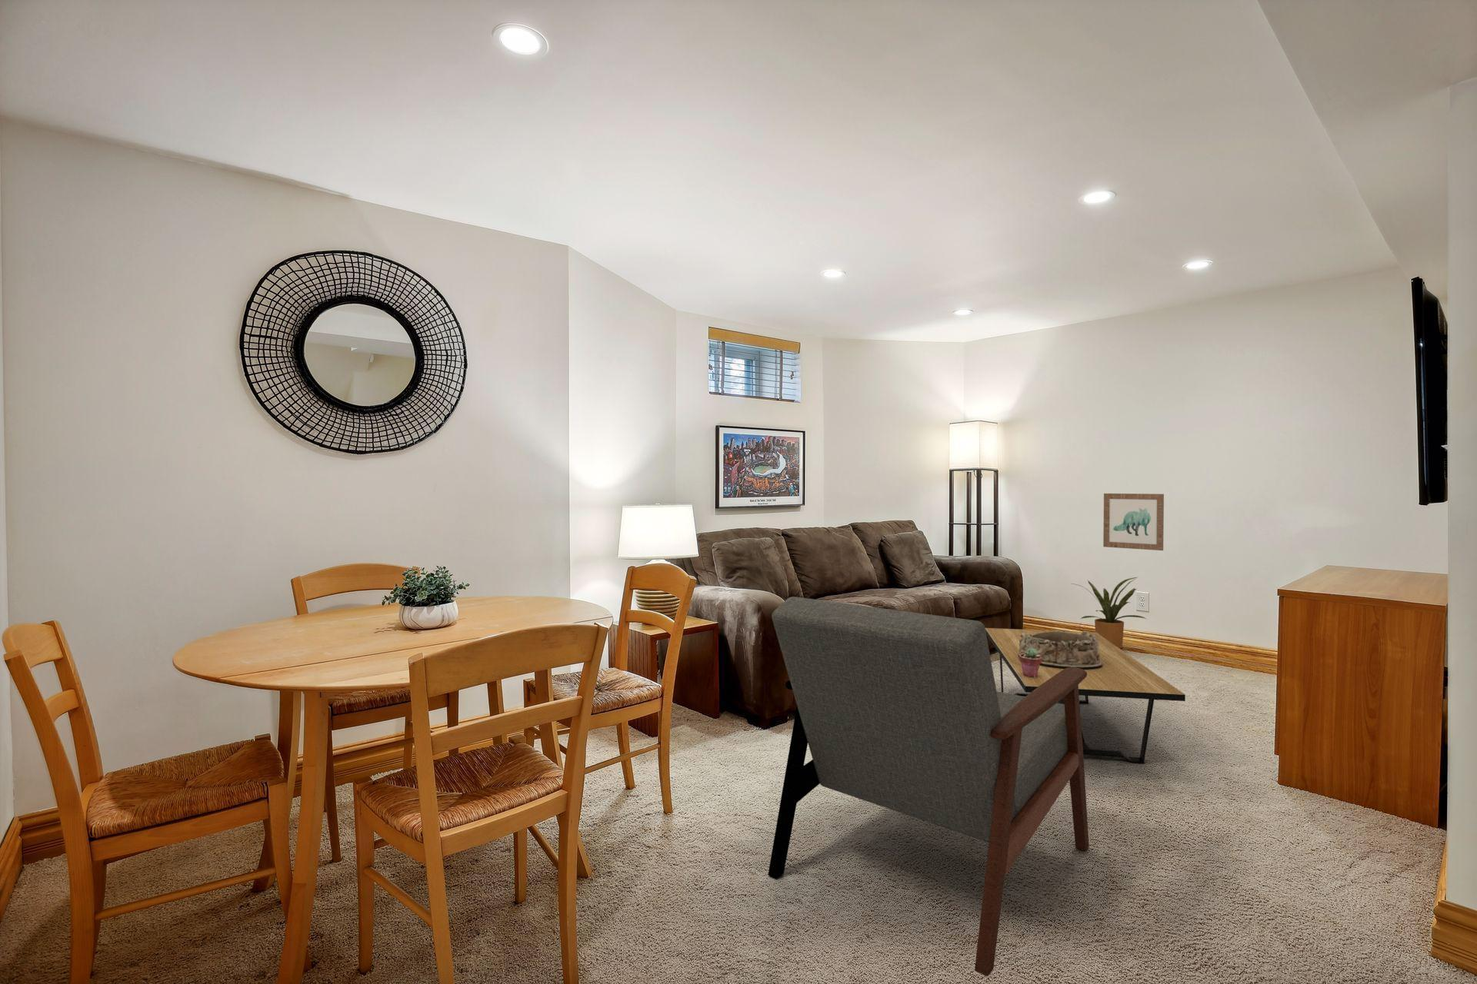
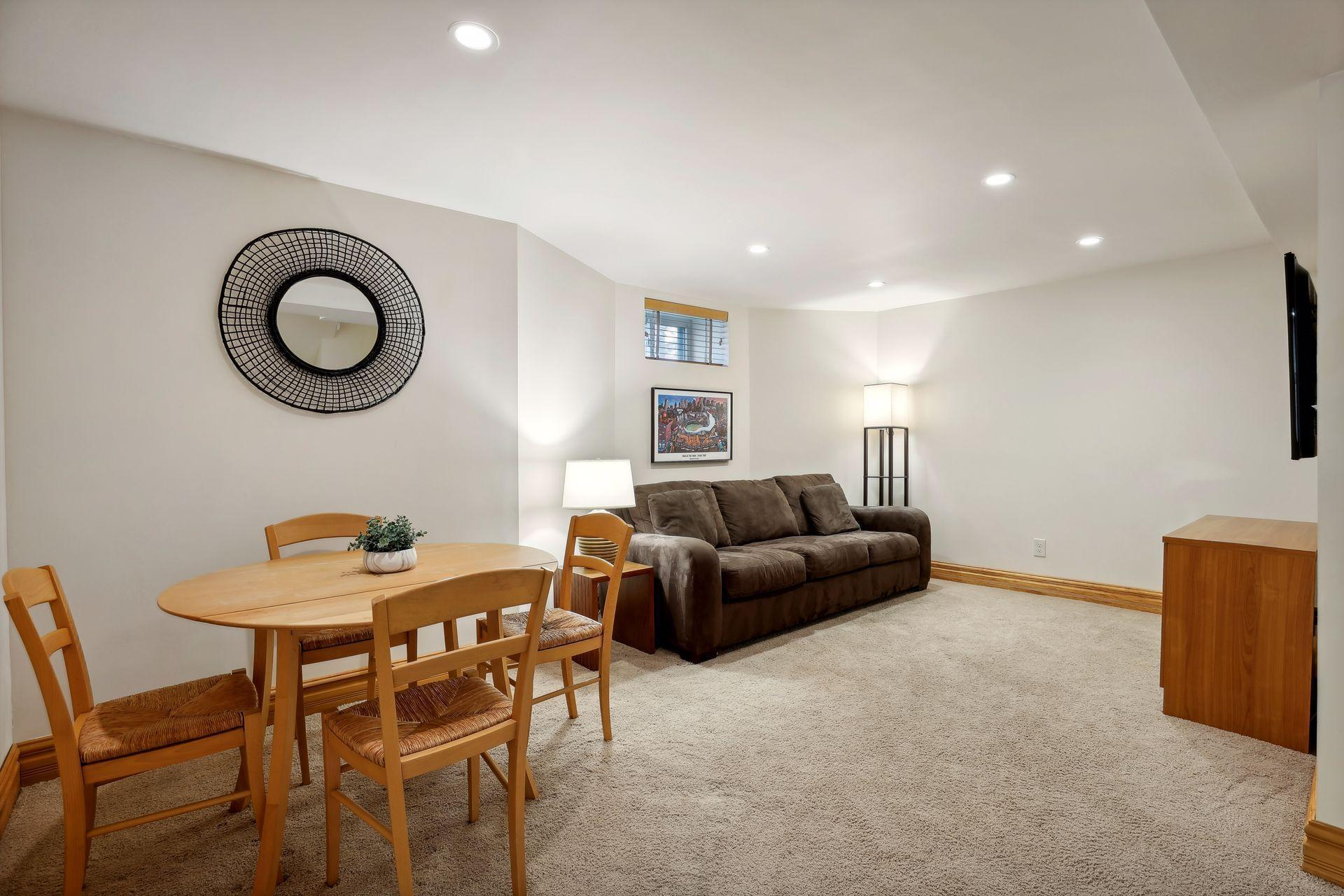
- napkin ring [1019,629,1103,669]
- house plant [1071,577,1147,651]
- wall art [1102,493,1165,551]
- armchair [767,595,1090,977]
- potted succulent [1020,648,1042,678]
- coffee table [985,627,1186,764]
